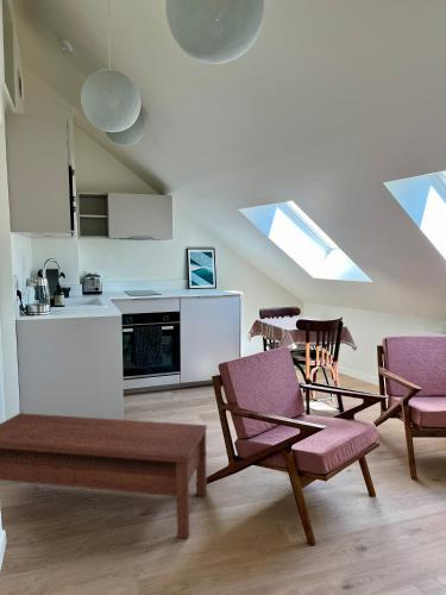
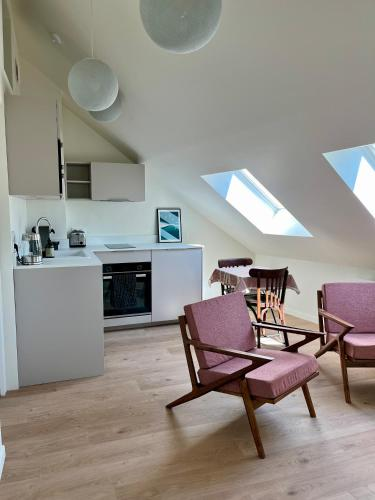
- coffee table [0,412,208,540]
